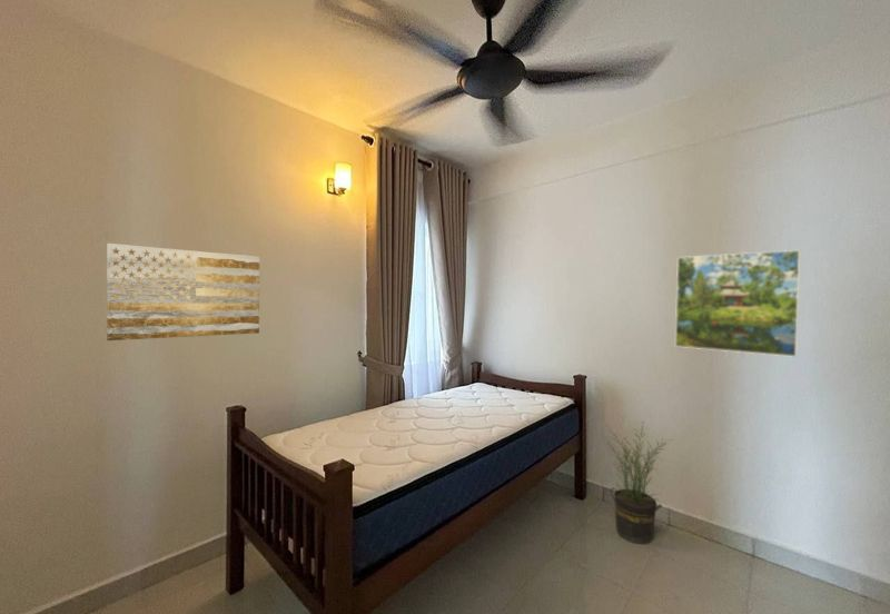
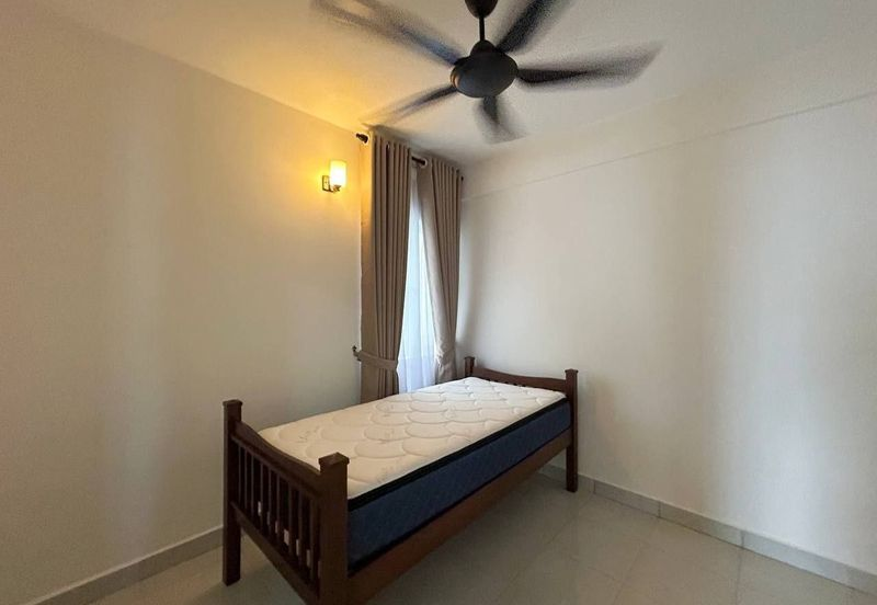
- wall art [106,242,260,341]
- potted plant [603,419,674,545]
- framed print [674,249,801,358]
